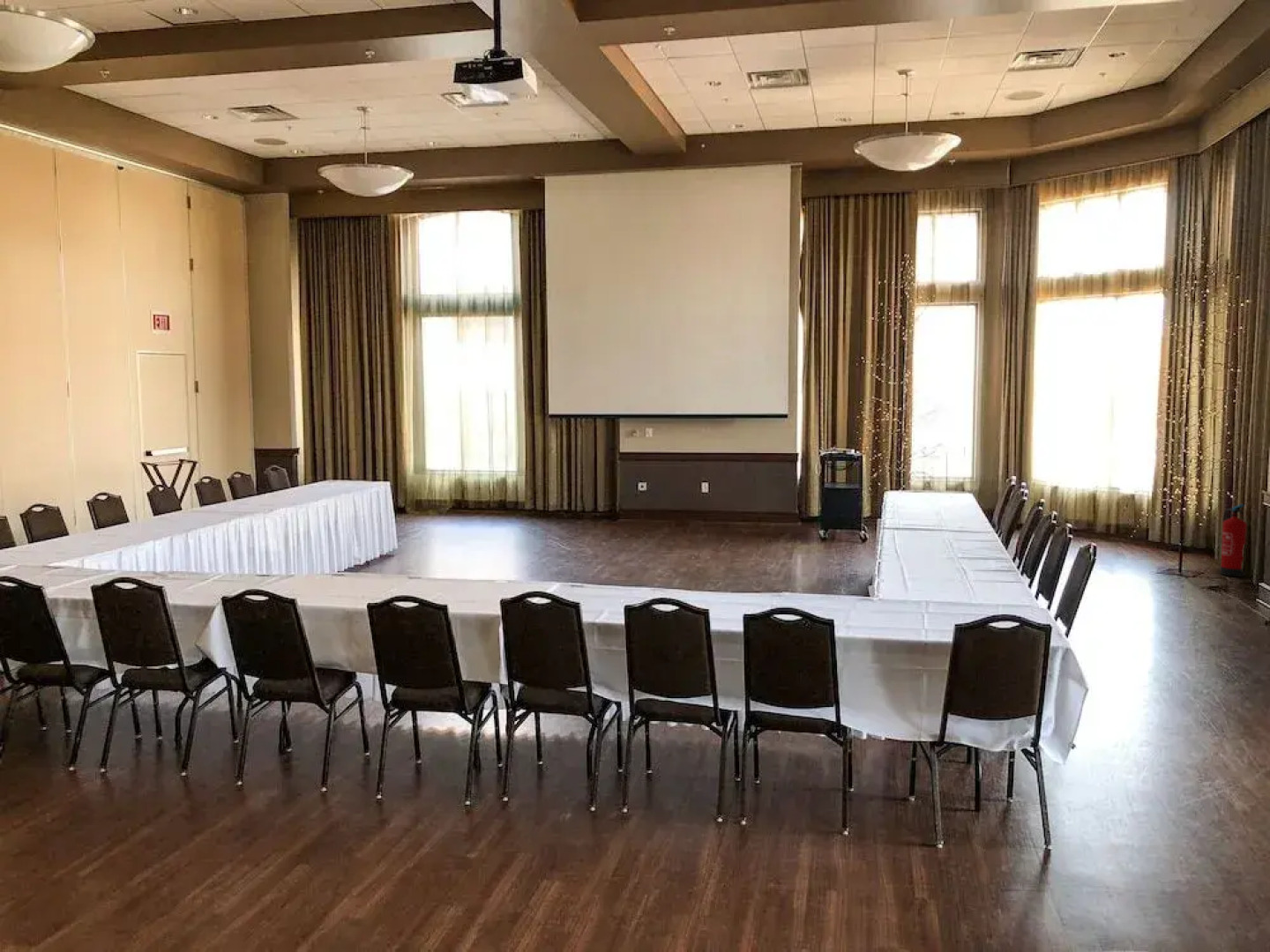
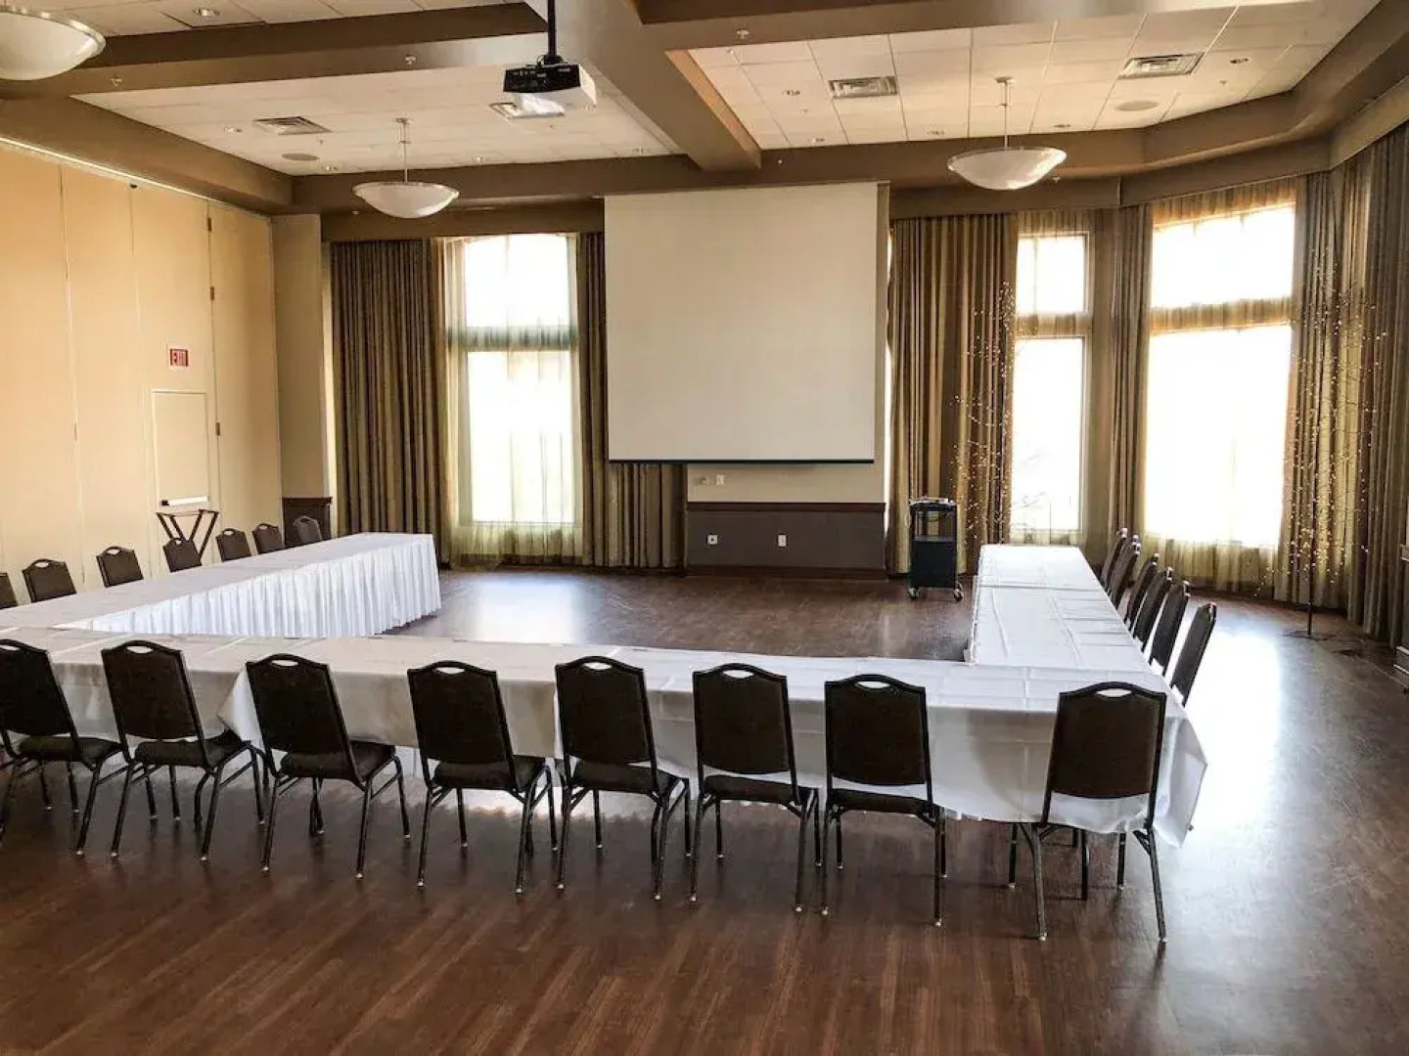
- fire extinguisher [1219,503,1248,577]
